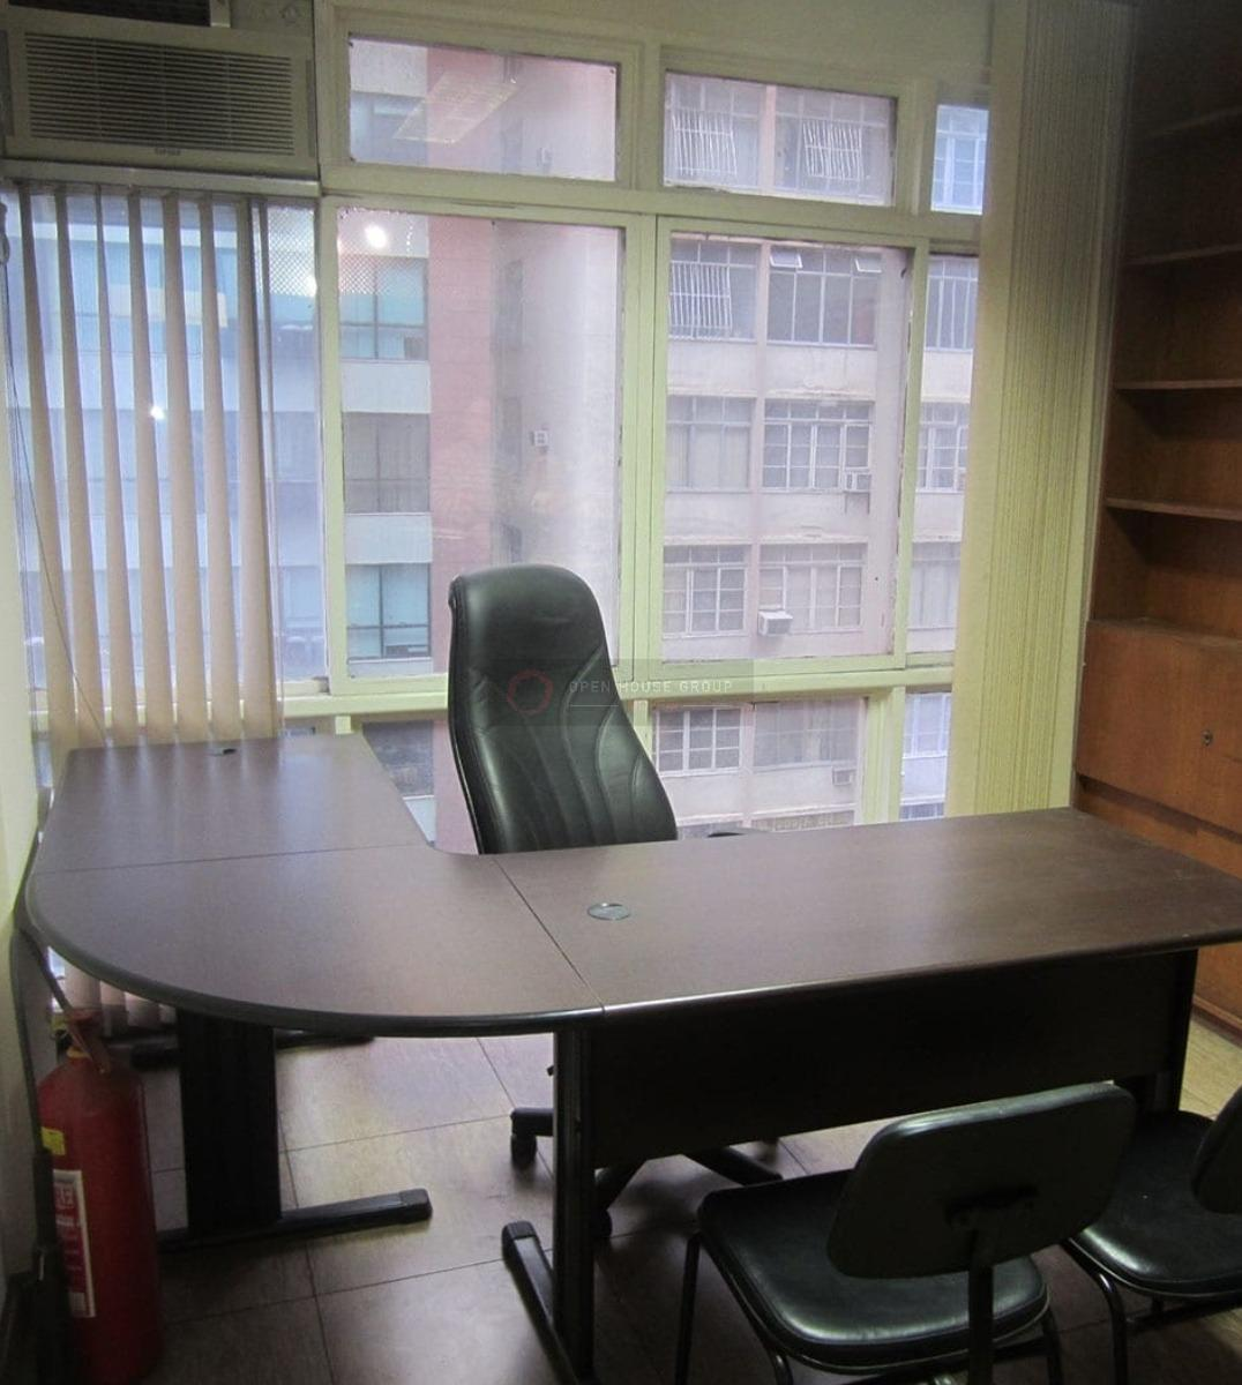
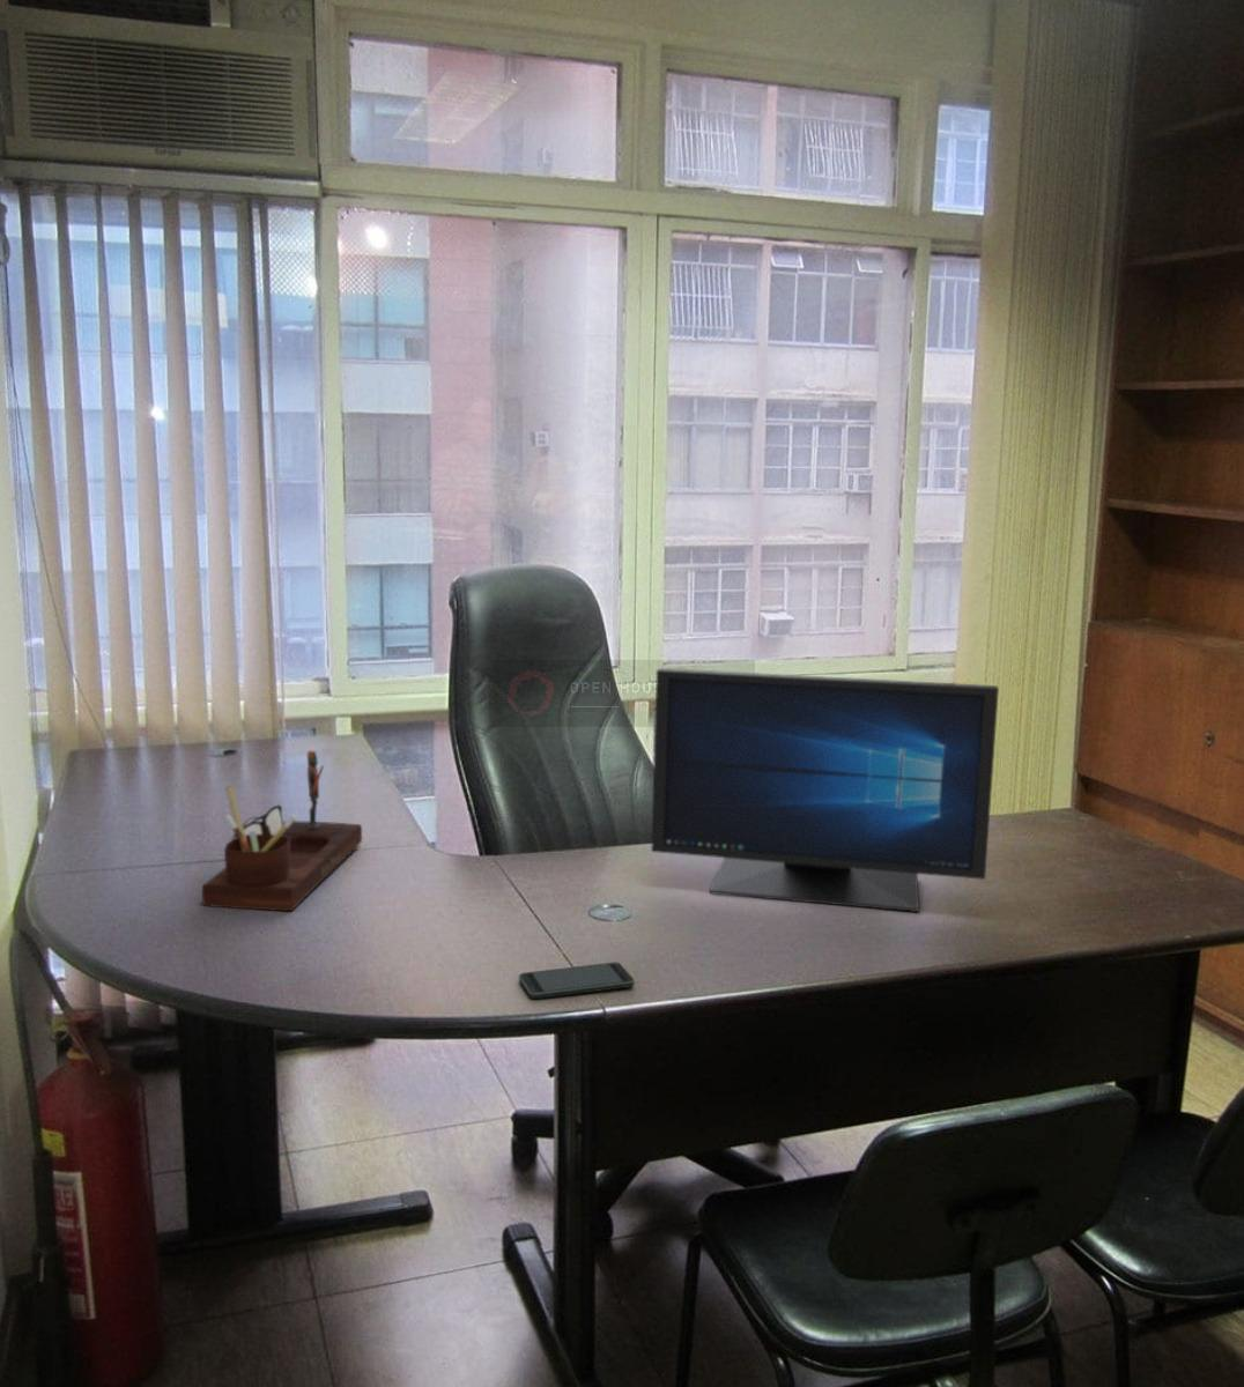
+ smartphone [518,962,636,1000]
+ desk organizer [202,749,363,911]
+ monitor [650,666,1000,913]
